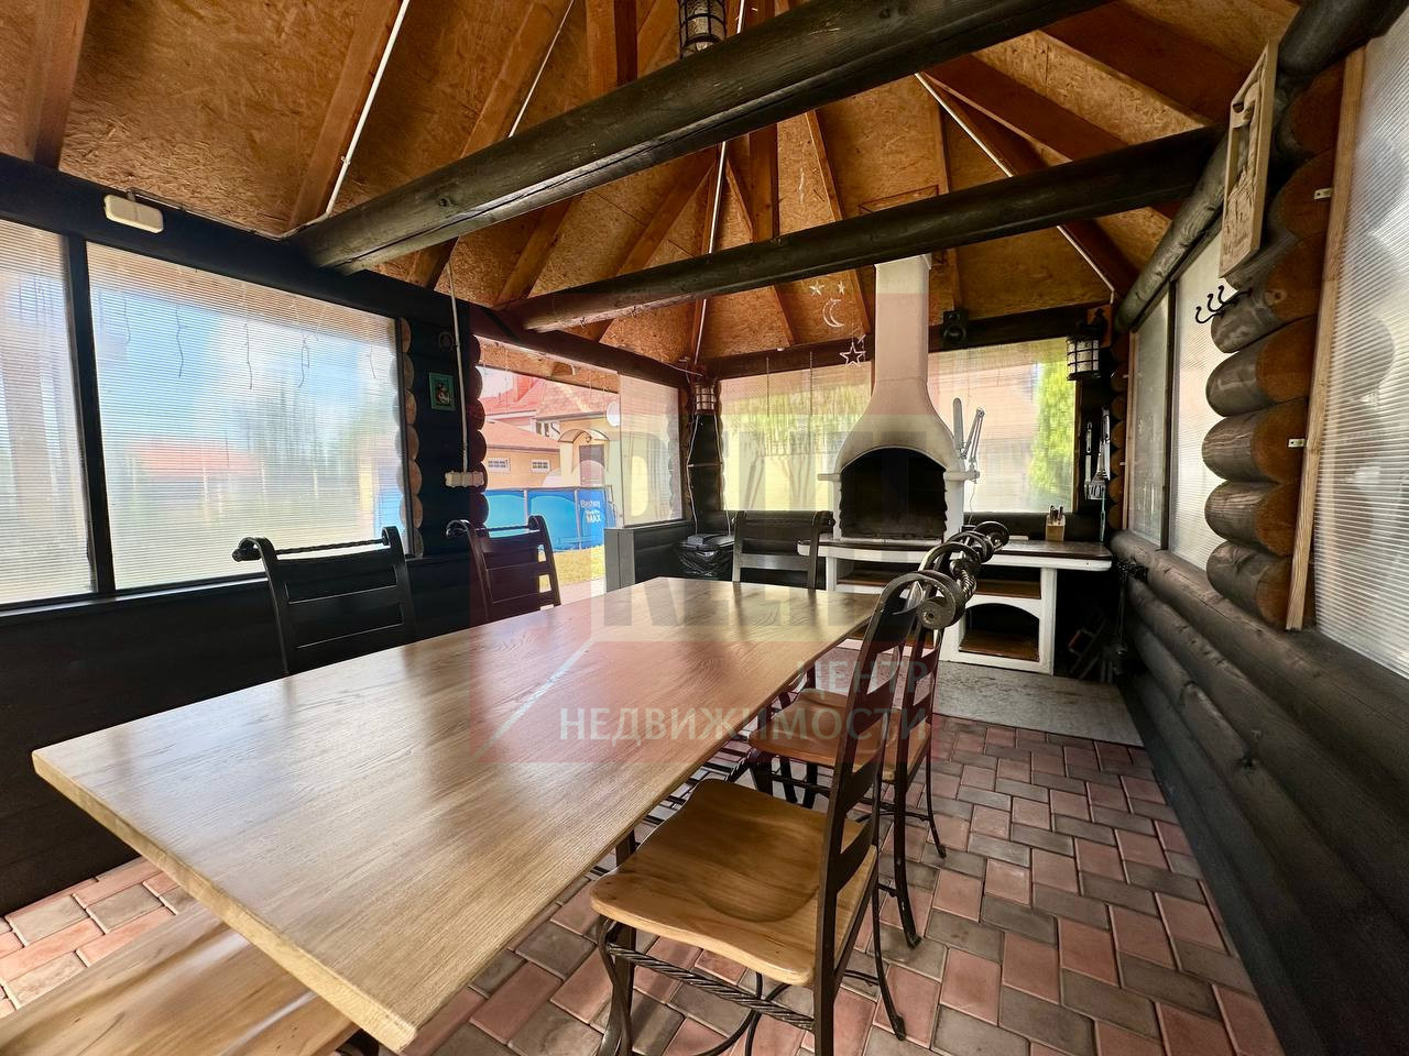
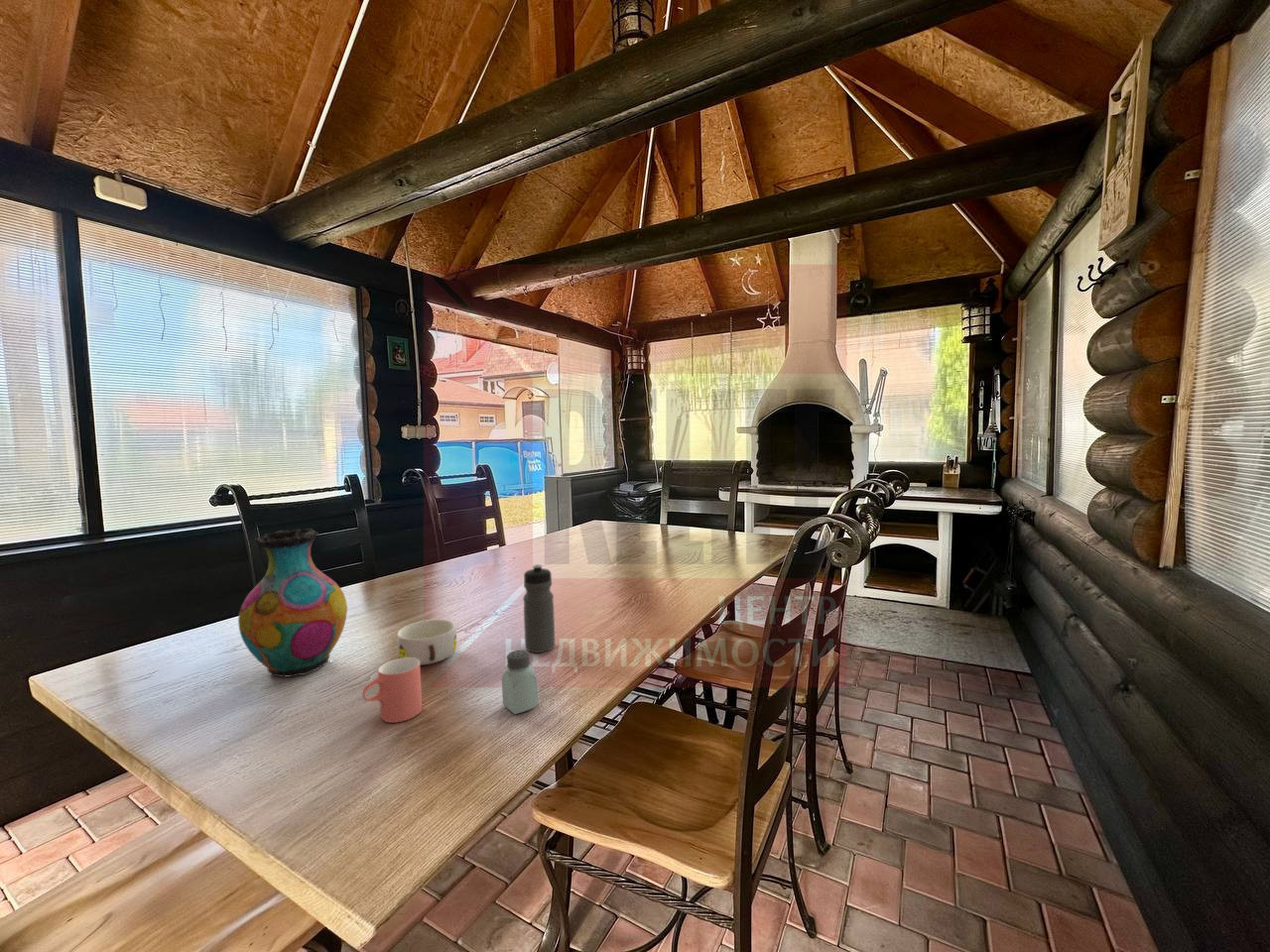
+ cup [361,657,423,724]
+ saltshaker [501,649,539,715]
+ vase [237,528,348,678]
+ water bottle [522,563,556,654]
+ bowl [396,619,457,666]
